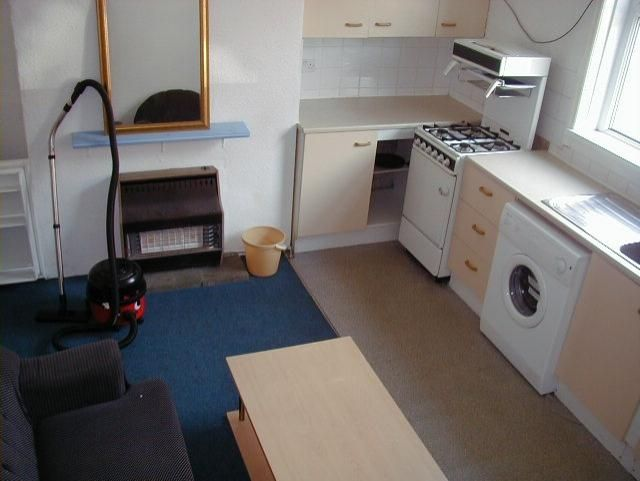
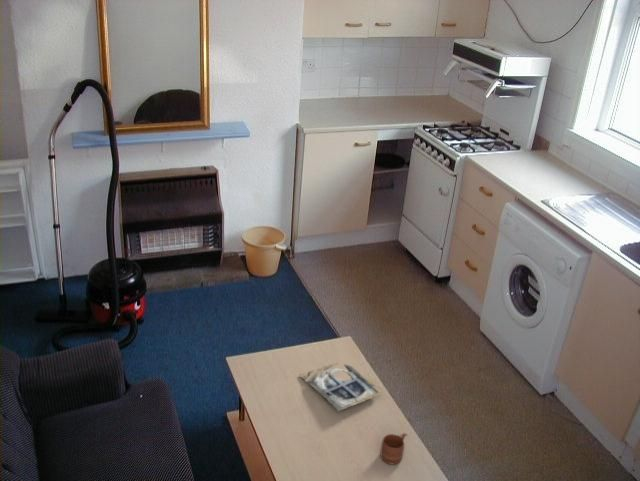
+ mug [380,432,409,465]
+ magazine [298,362,382,412]
